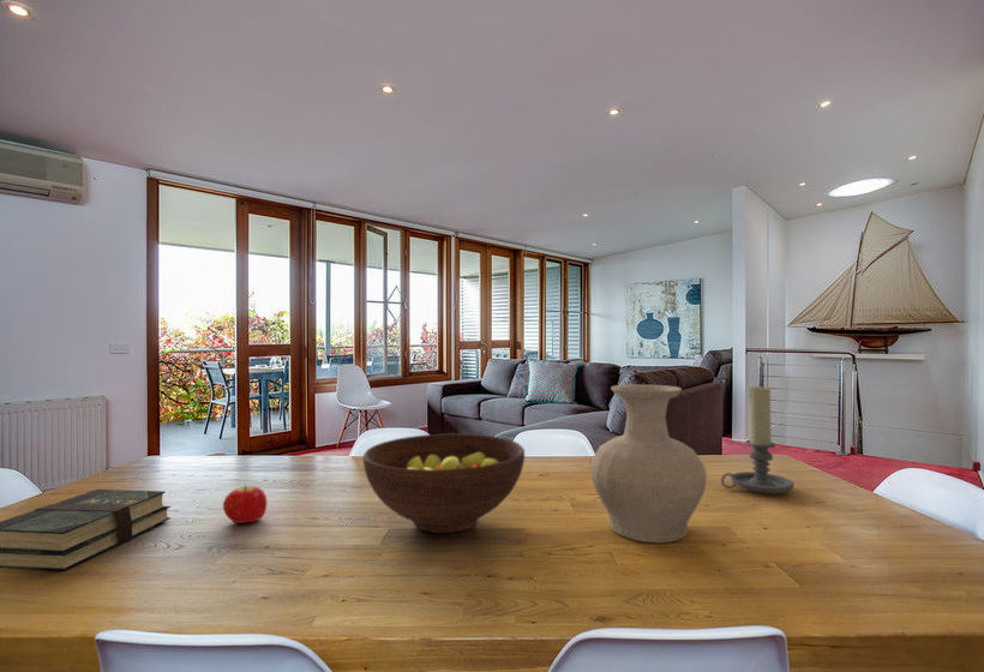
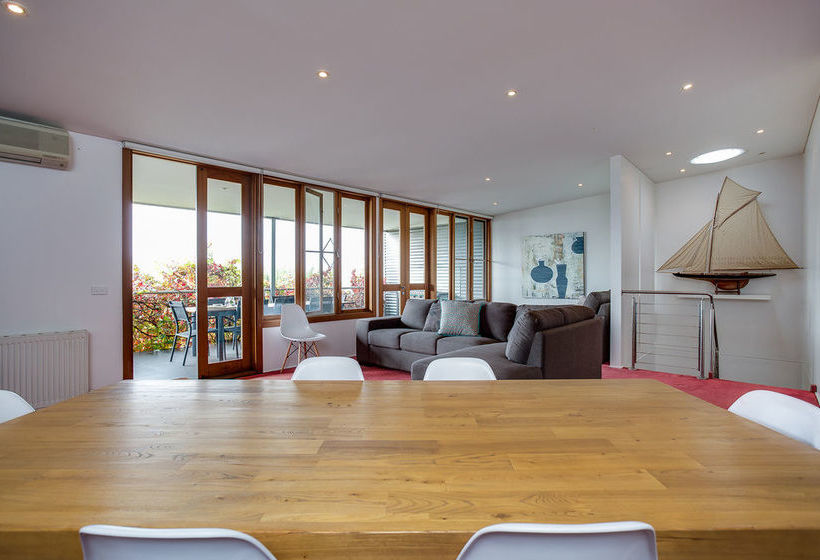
- fruit bowl [362,433,526,534]
- candle holder [720,384,796,496]
- book [0,488,172,571]
- vase [590,384,708,545]
- fruit [222,484,269,524]
